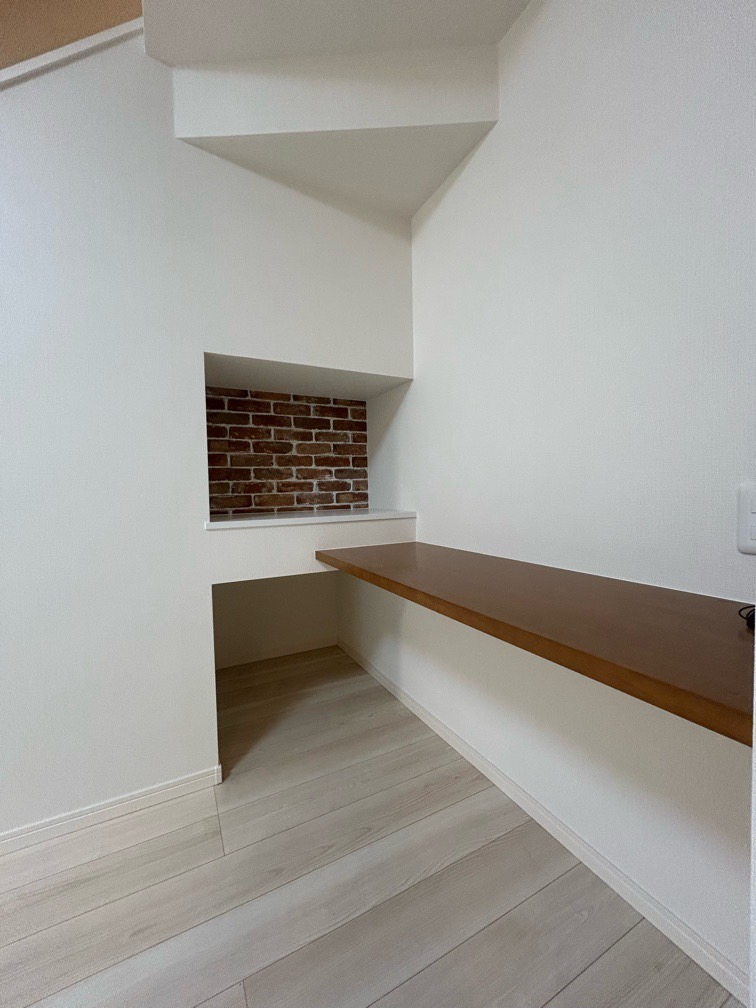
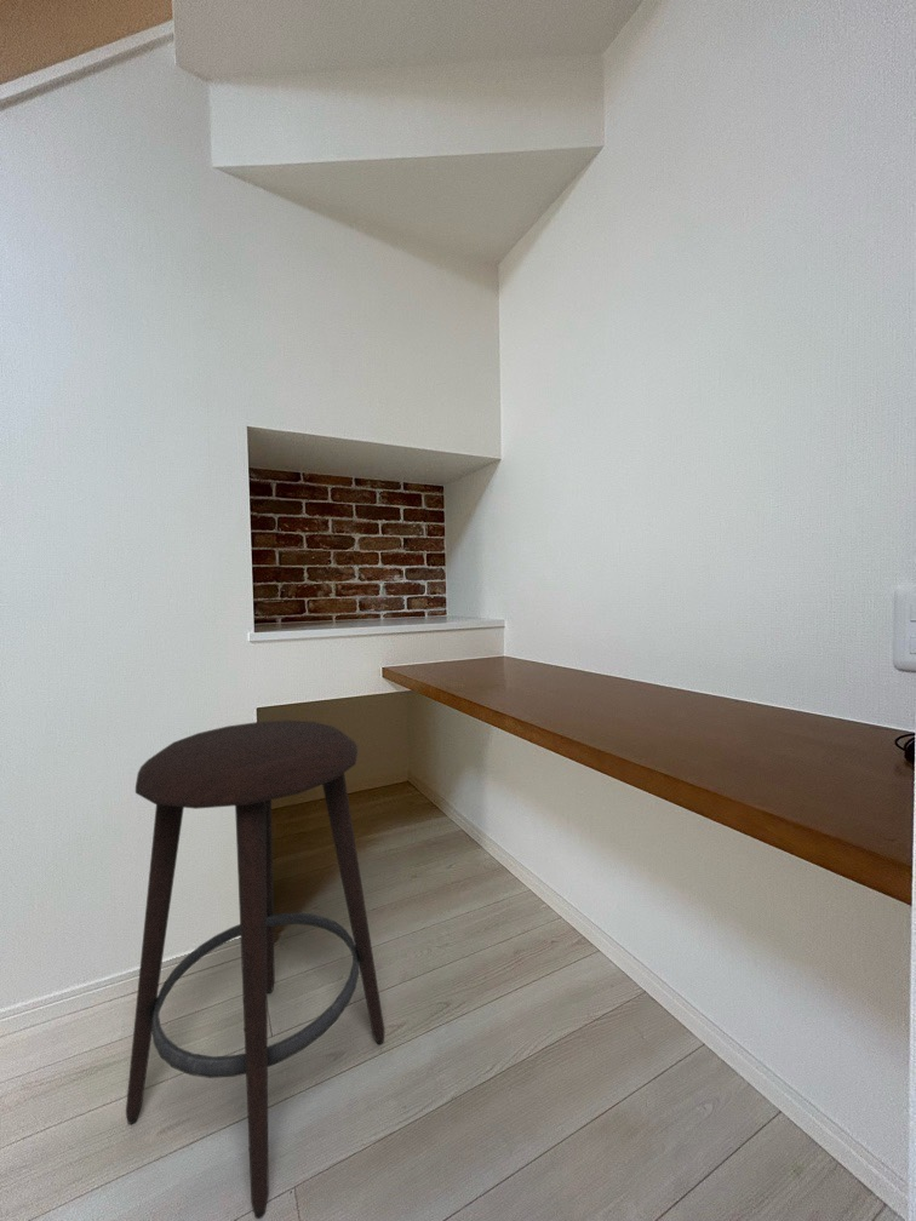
+ stool [125,720,385,1220]
